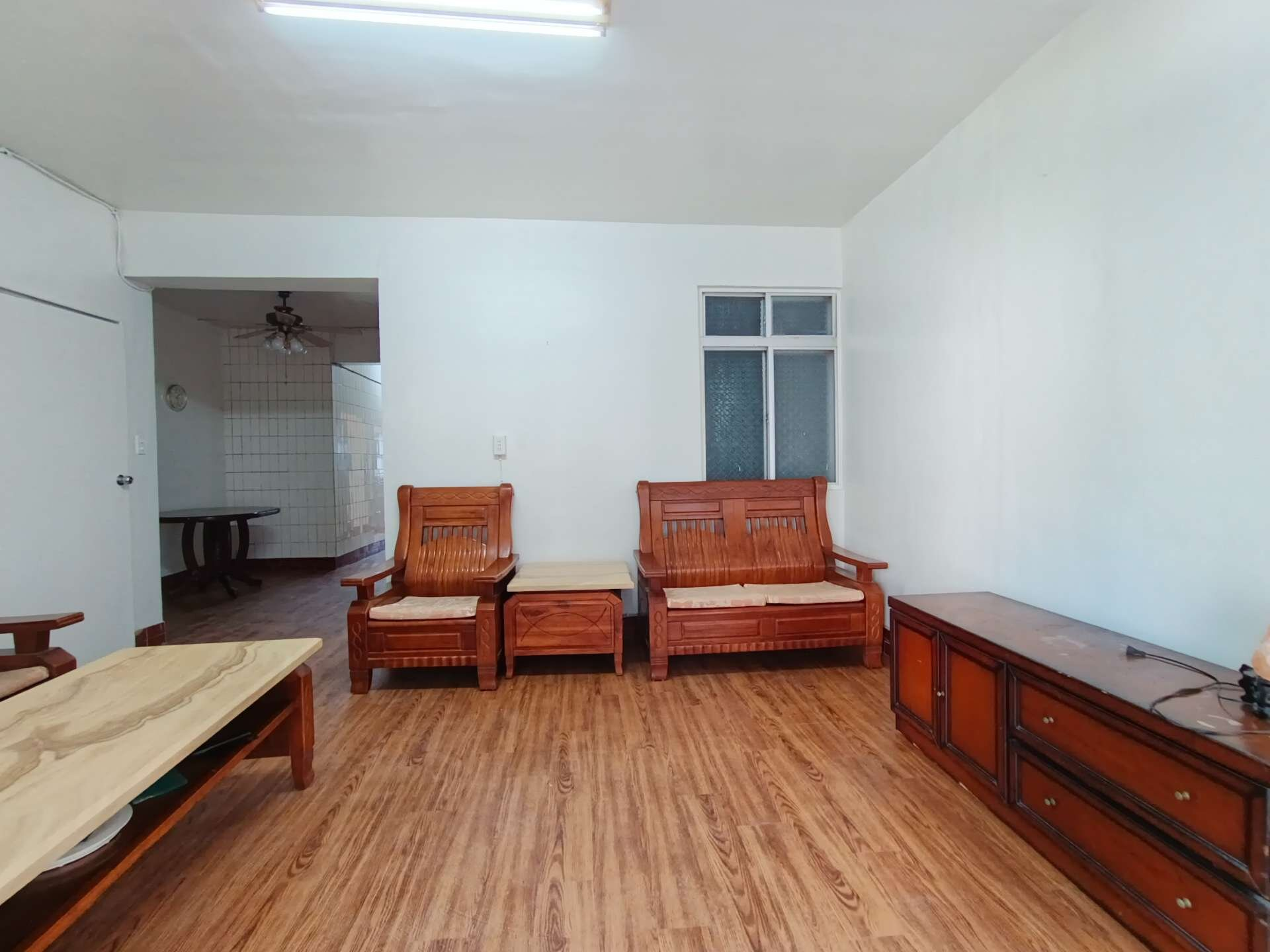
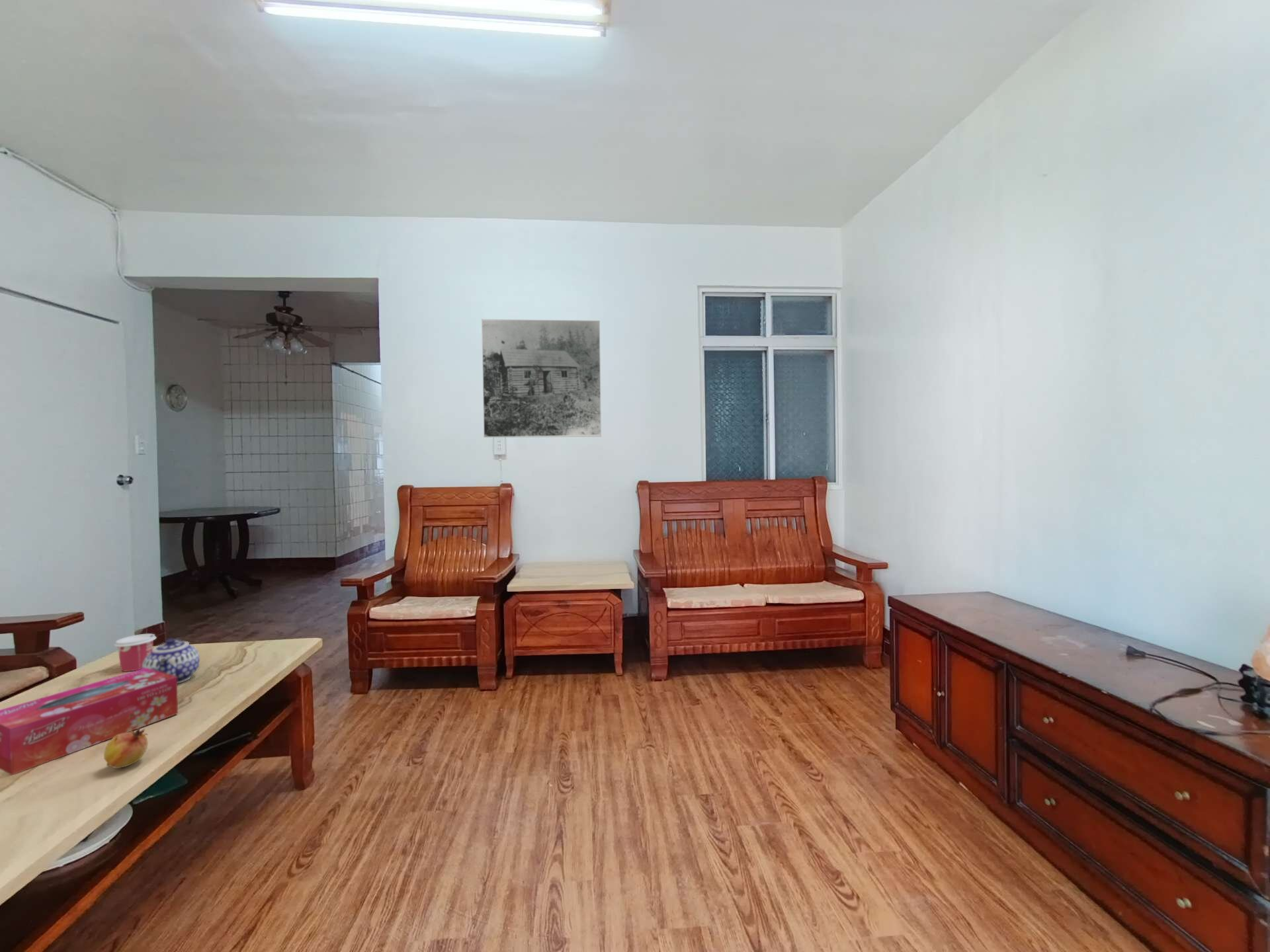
+ cup [114,633,157,672]
+ fruit [103,727,149,769]
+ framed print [481,319,602,438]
+ tissue box [0,668,179,775]
+ teapot [142,637,200,684]
